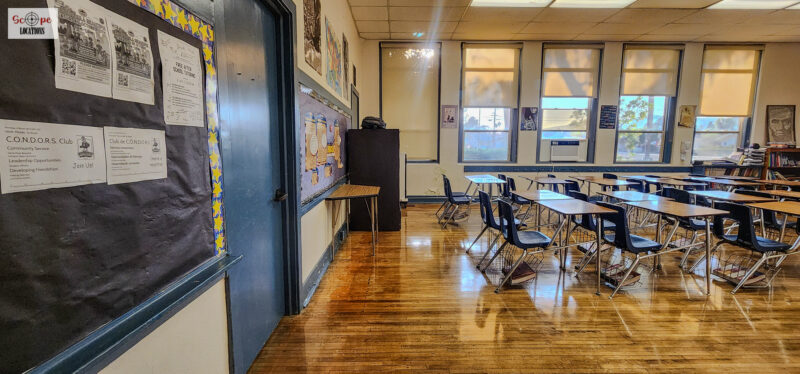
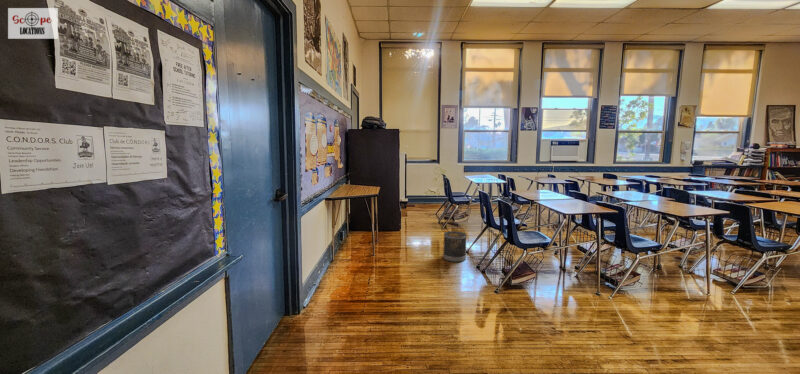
+ wastebasket [442,230,468,263]
